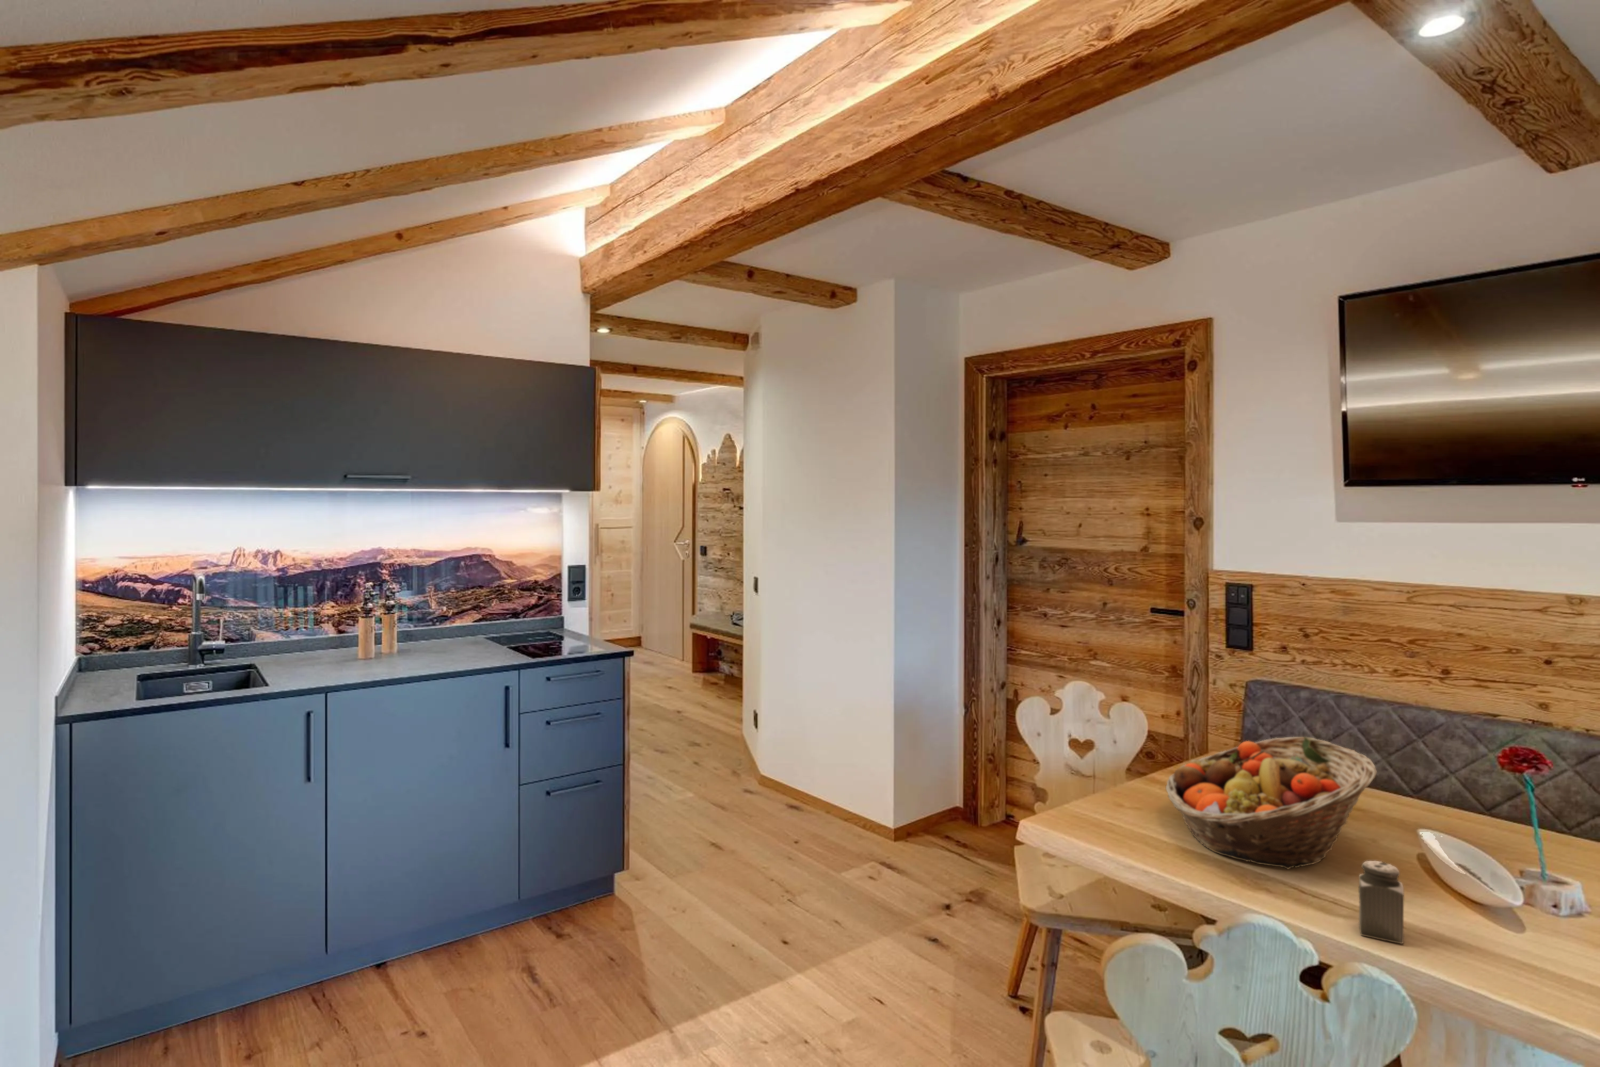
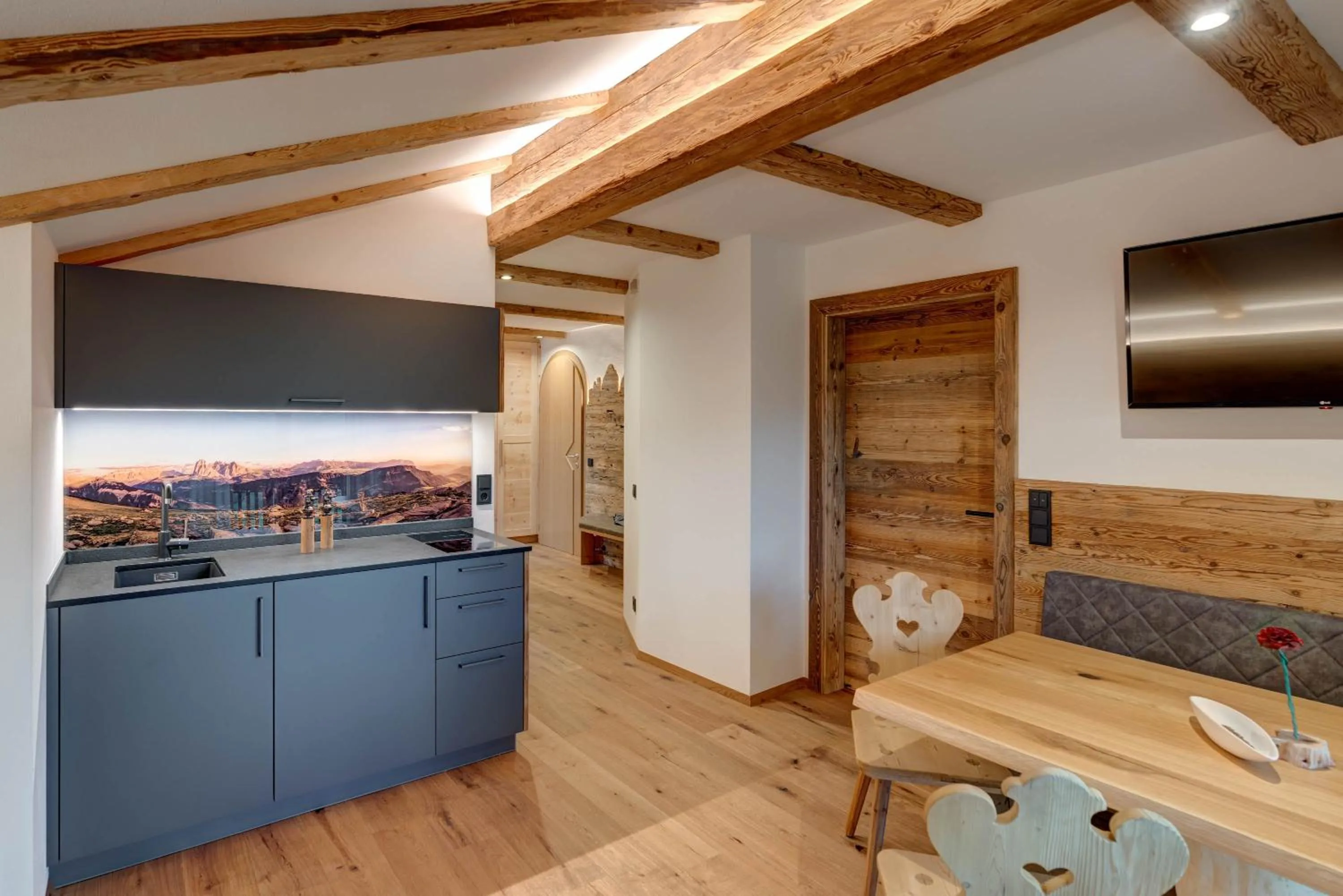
- fruit basket [1165,736,1377,869]
- salt shaker [1358,860,1405,944]
